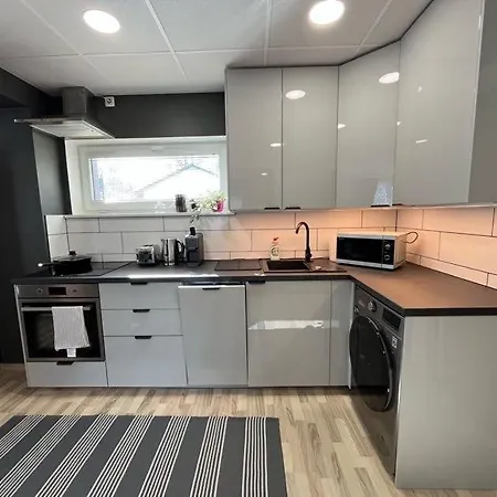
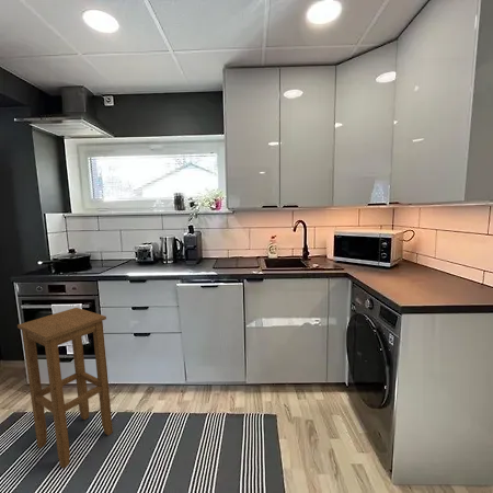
+ stool [16,307,114,469]
